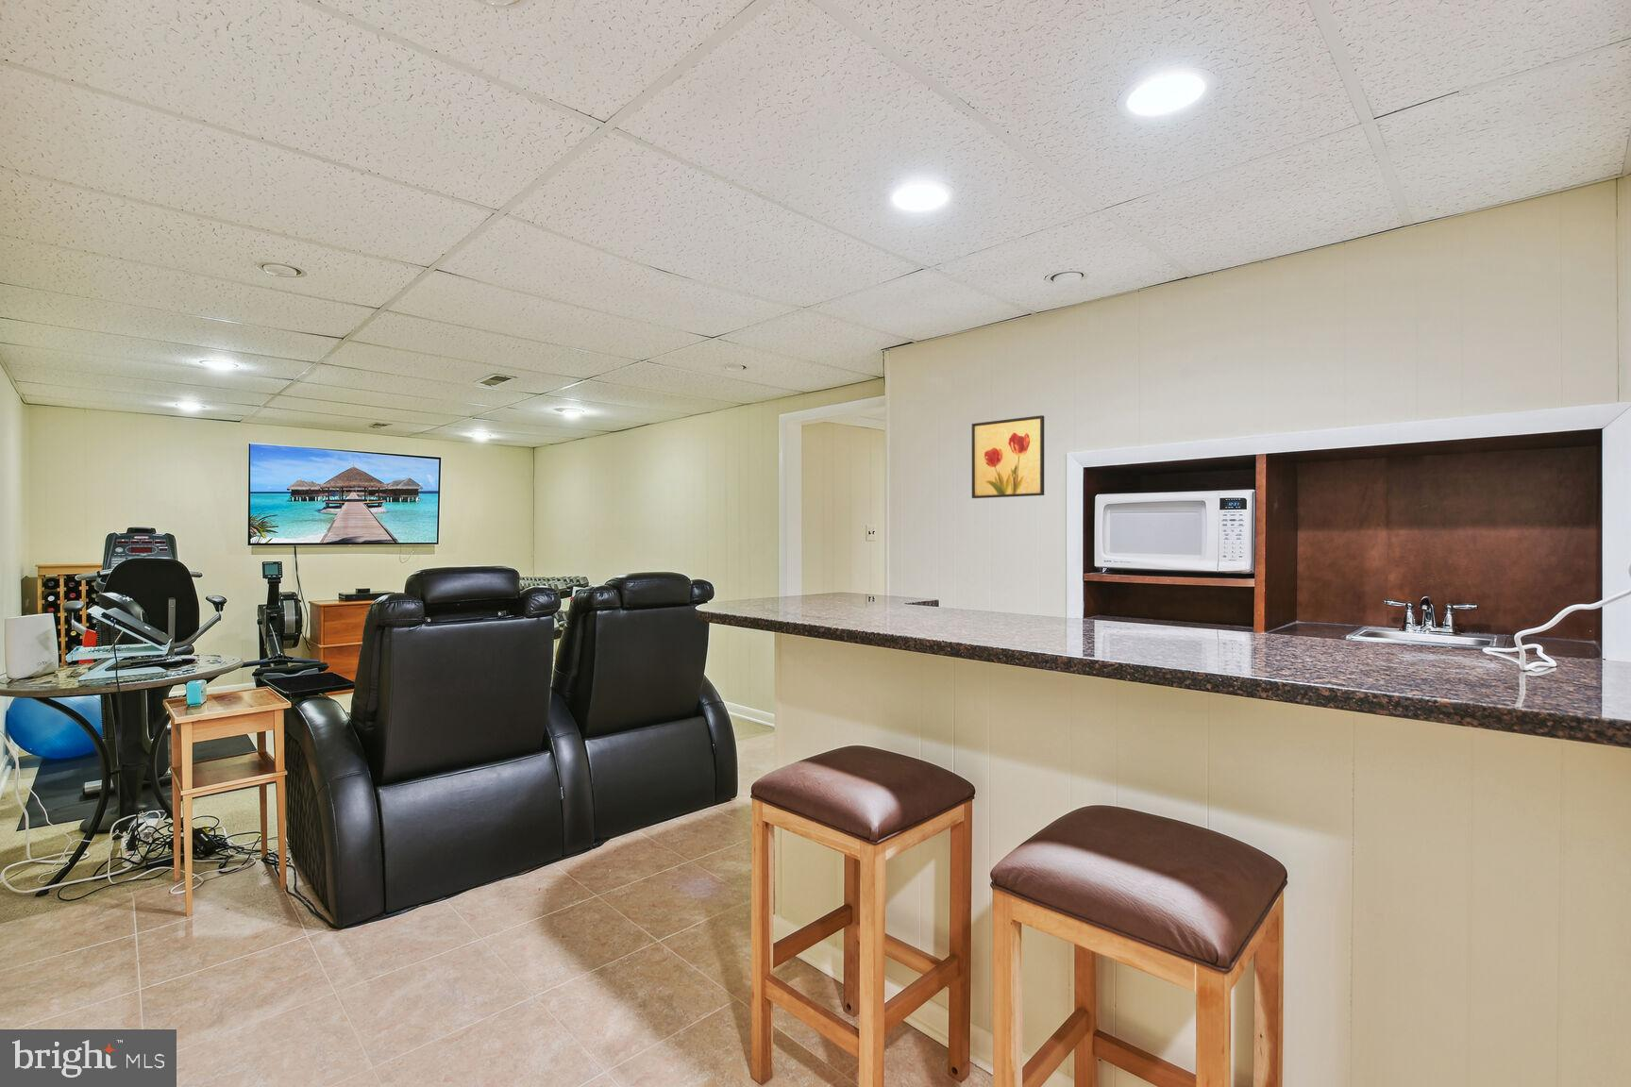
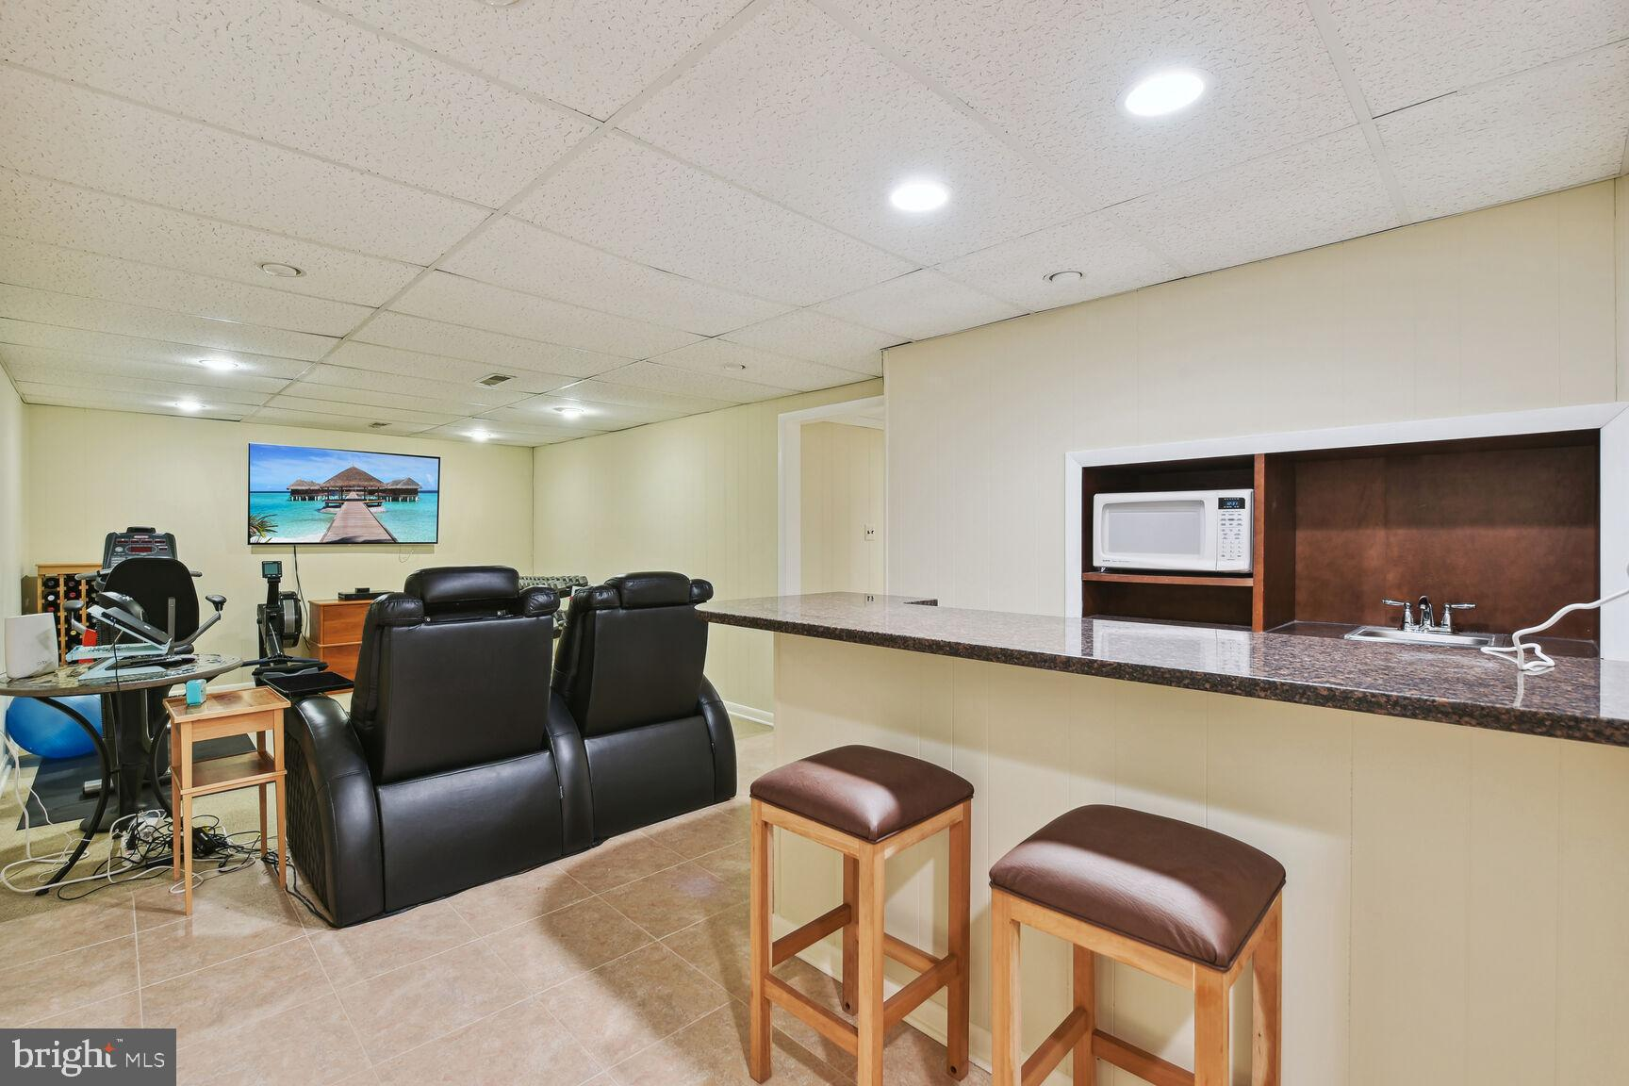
- wall art [971,414,1045,499]
